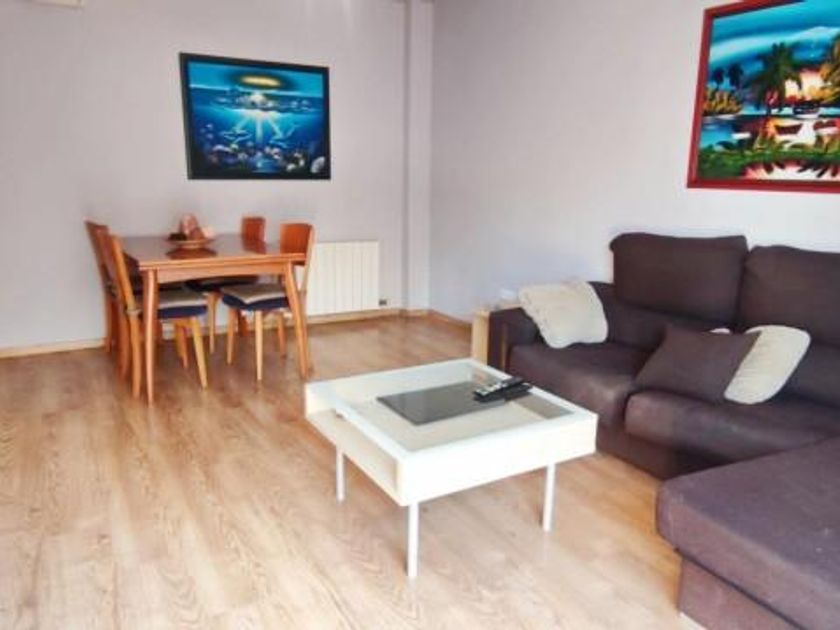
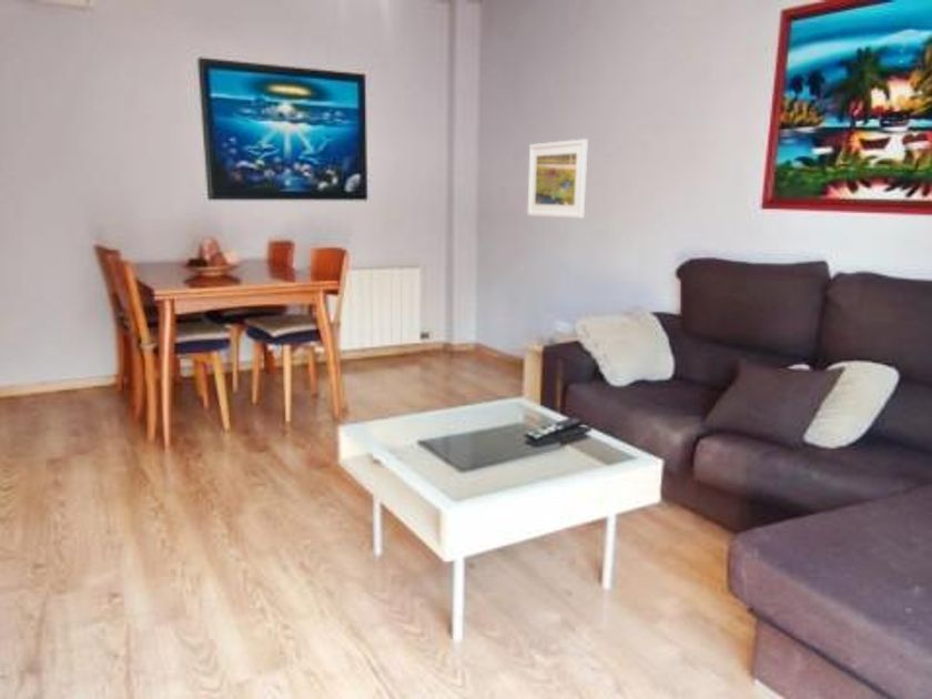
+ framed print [526,138,589,220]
